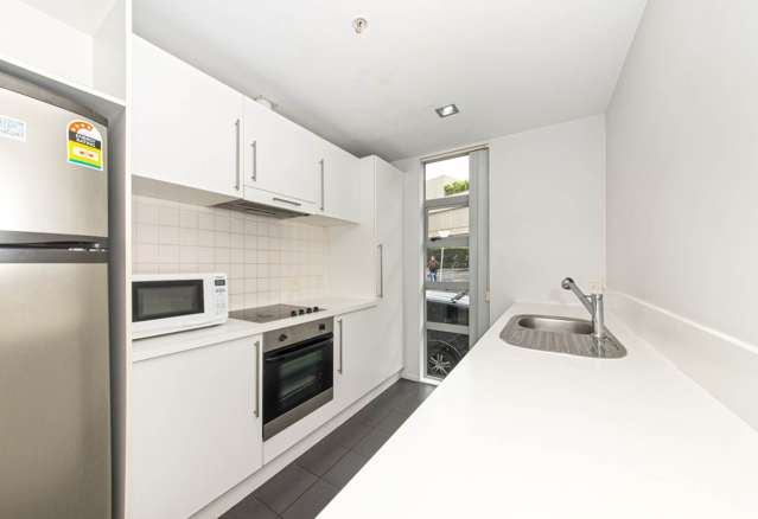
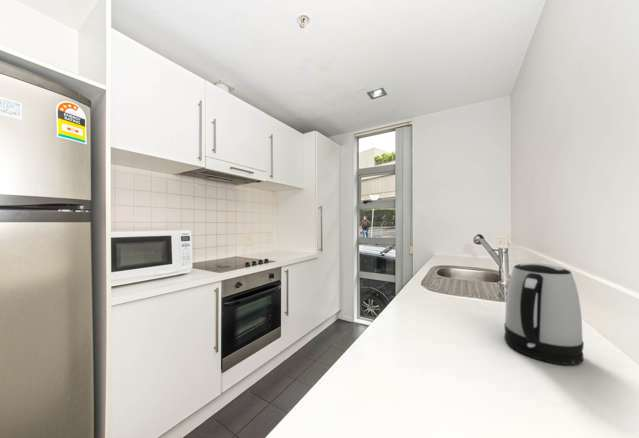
+ kettle [503,262,585,366]
